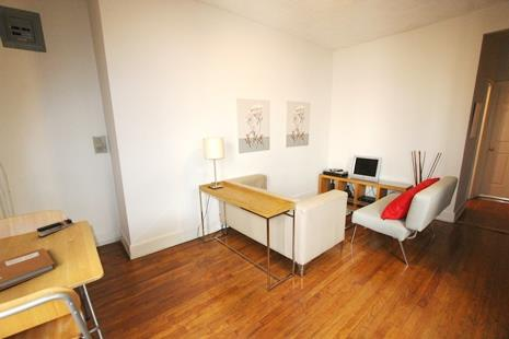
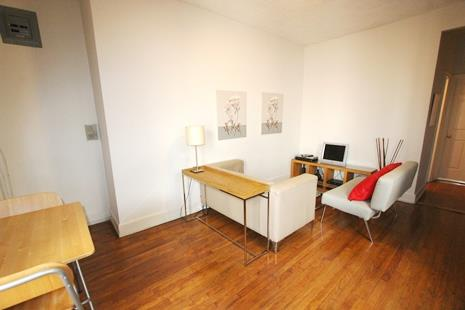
- stapler [36,218,73,238]
- notebook [0,247,56,291]
